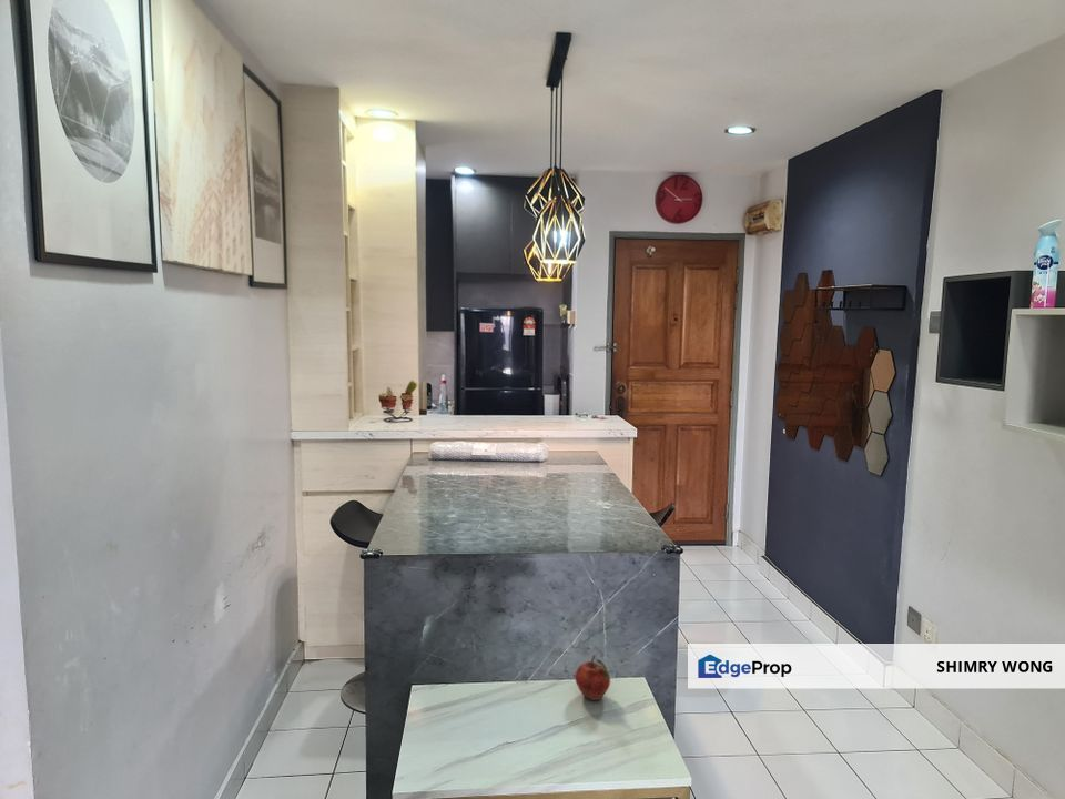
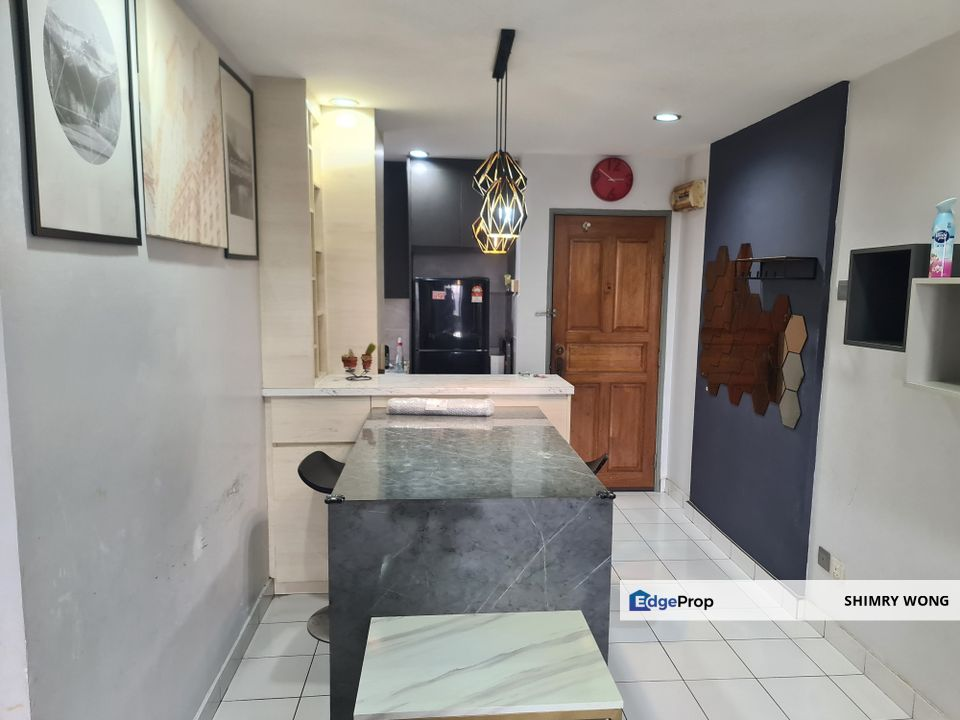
- fruit [574,654,611,701]
